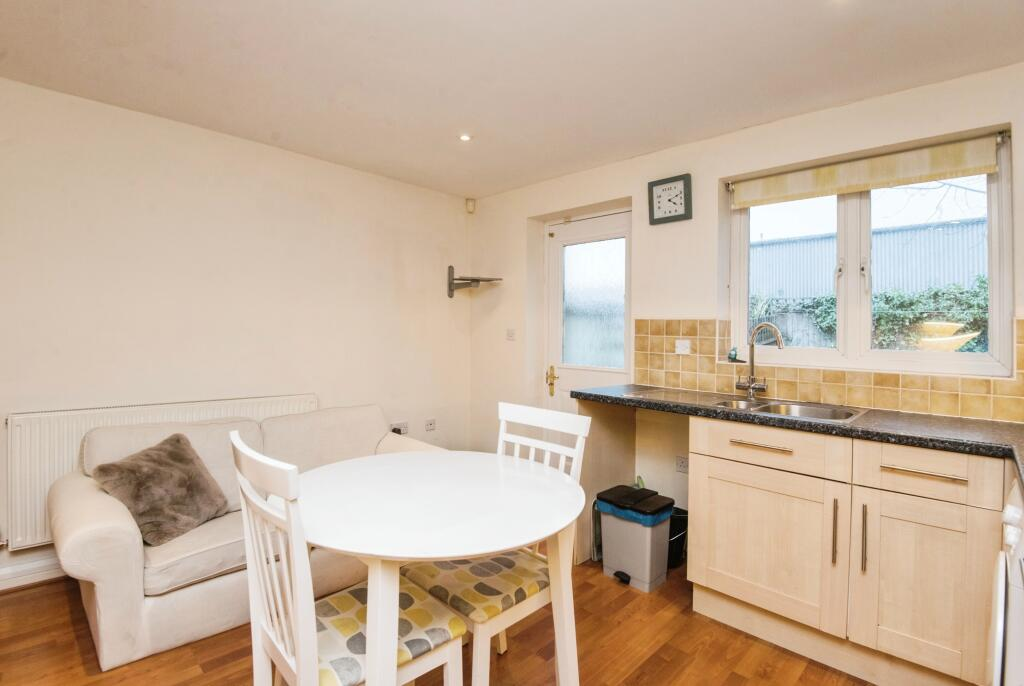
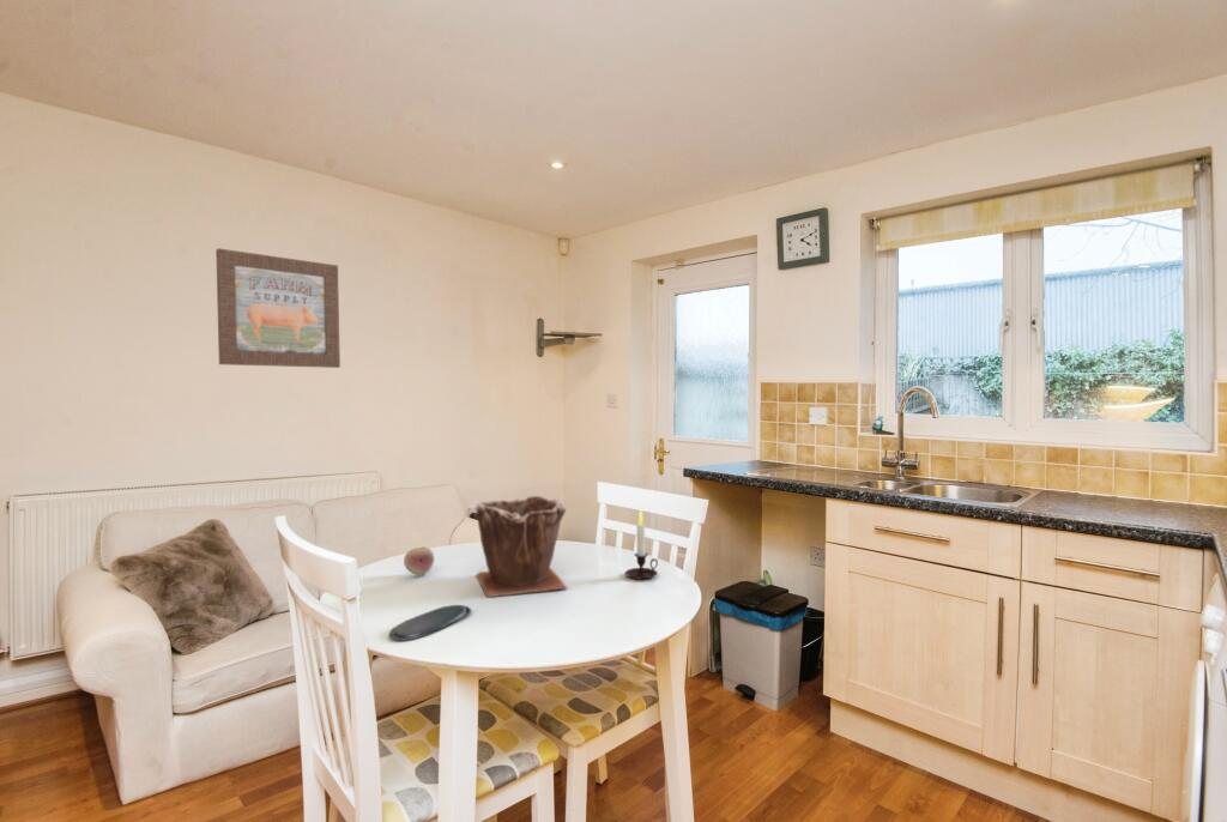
+ wall art [214,247,341,369]
+ plant pot [476,495,568,598]
+ candle [624,507,659,580]
+ oval tray [388,604,472,642]
+ fruit [403,545,435,578]
